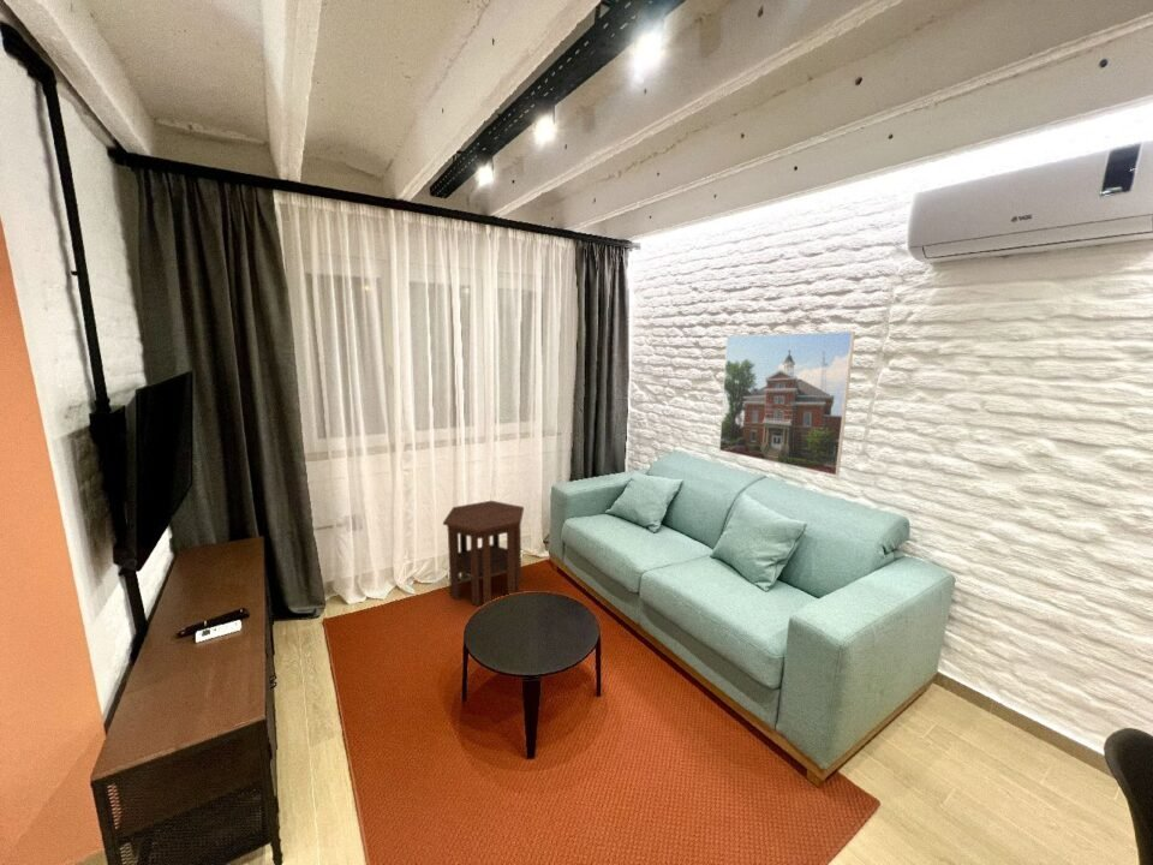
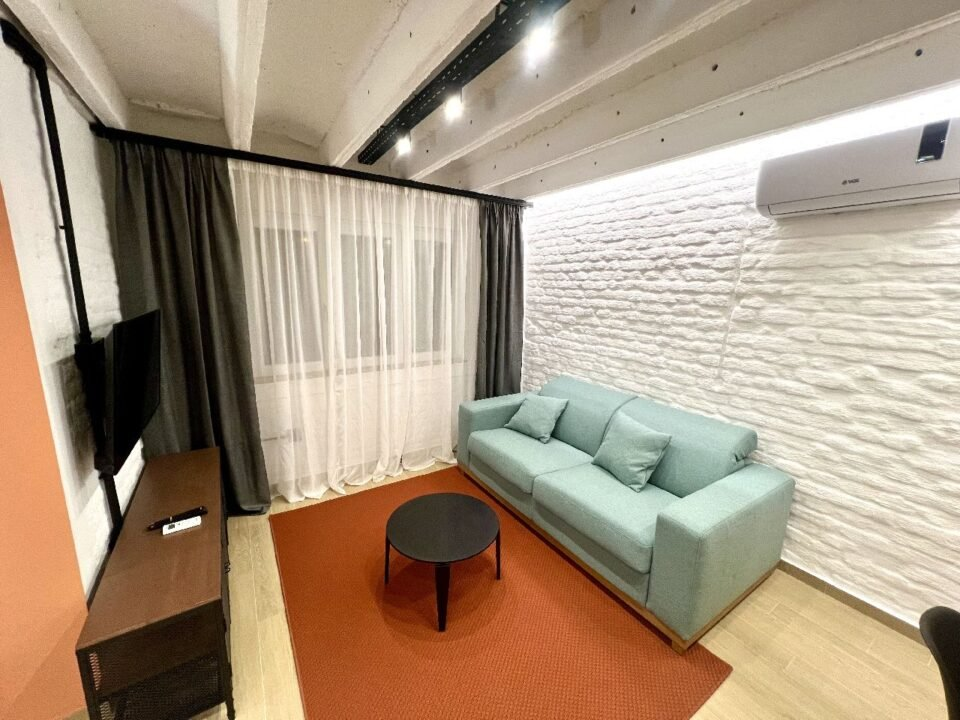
- side table [442,500,525,607]
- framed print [718,330,856,477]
